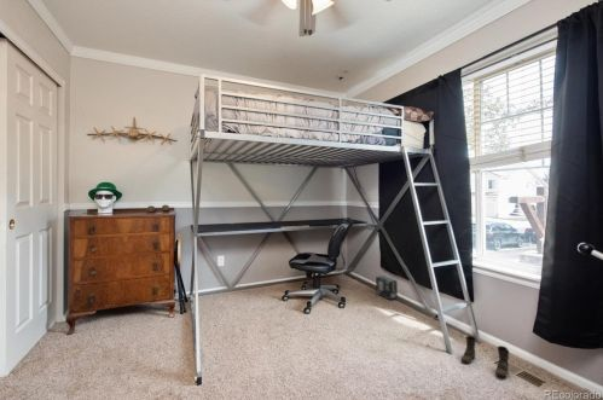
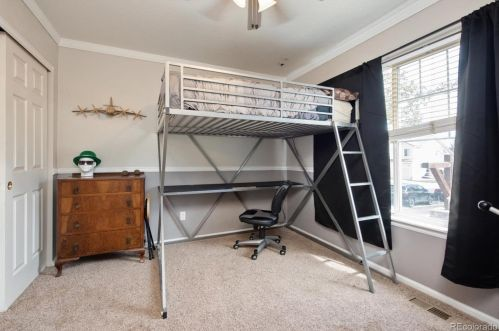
- boots [460,335,510,378]
- box [375,274,399,301]
